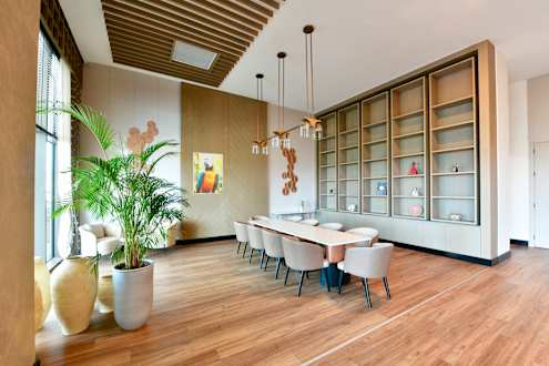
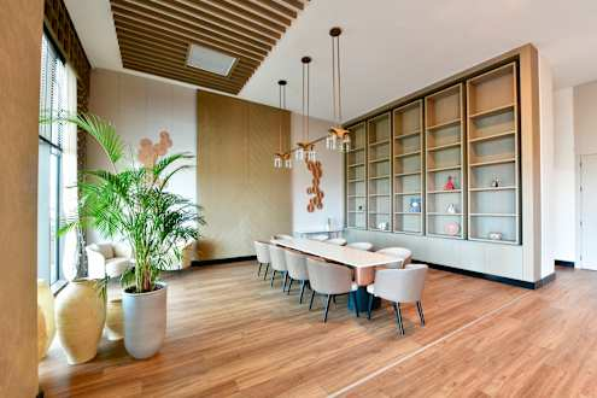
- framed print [192,152,224,195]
